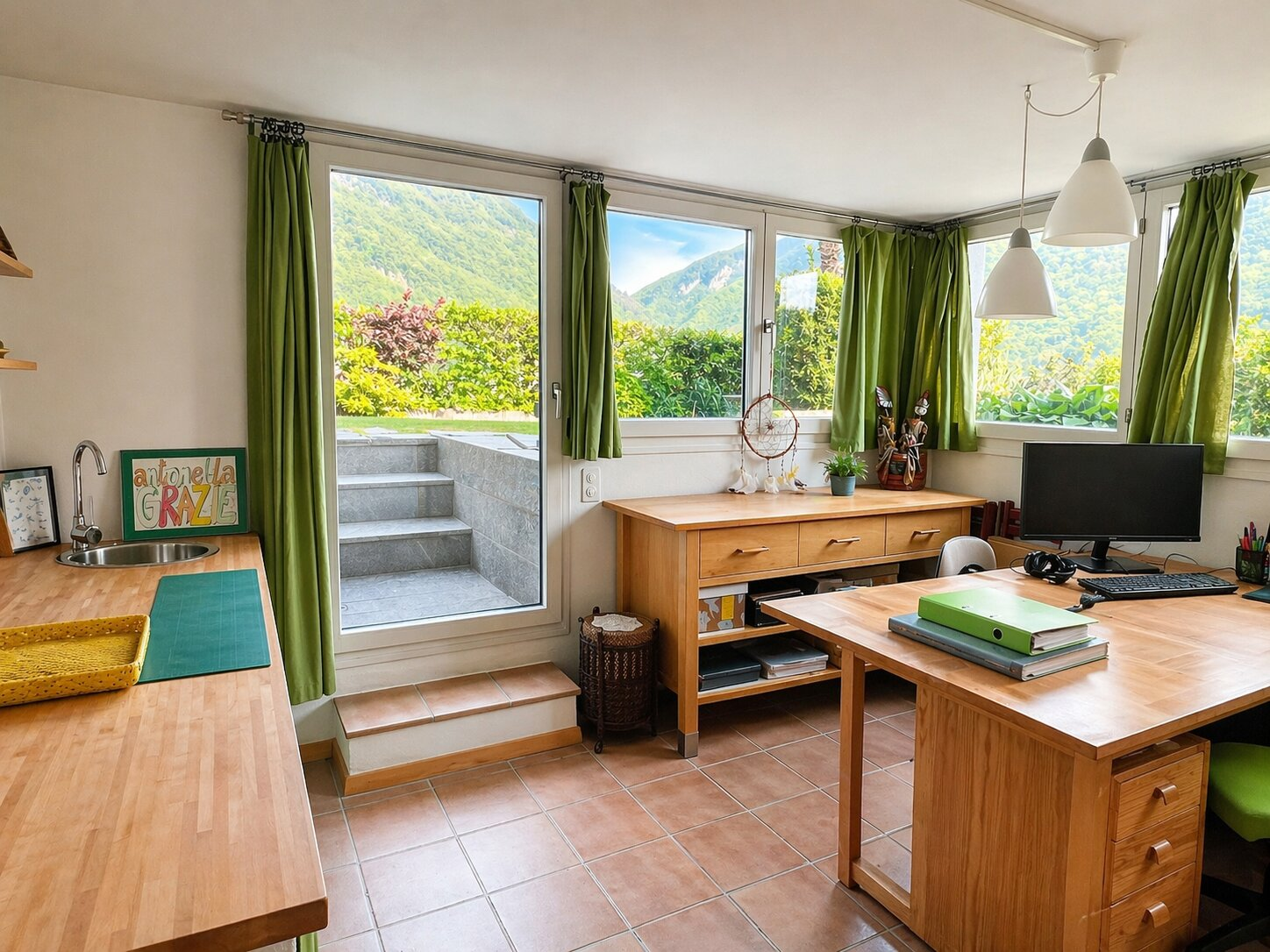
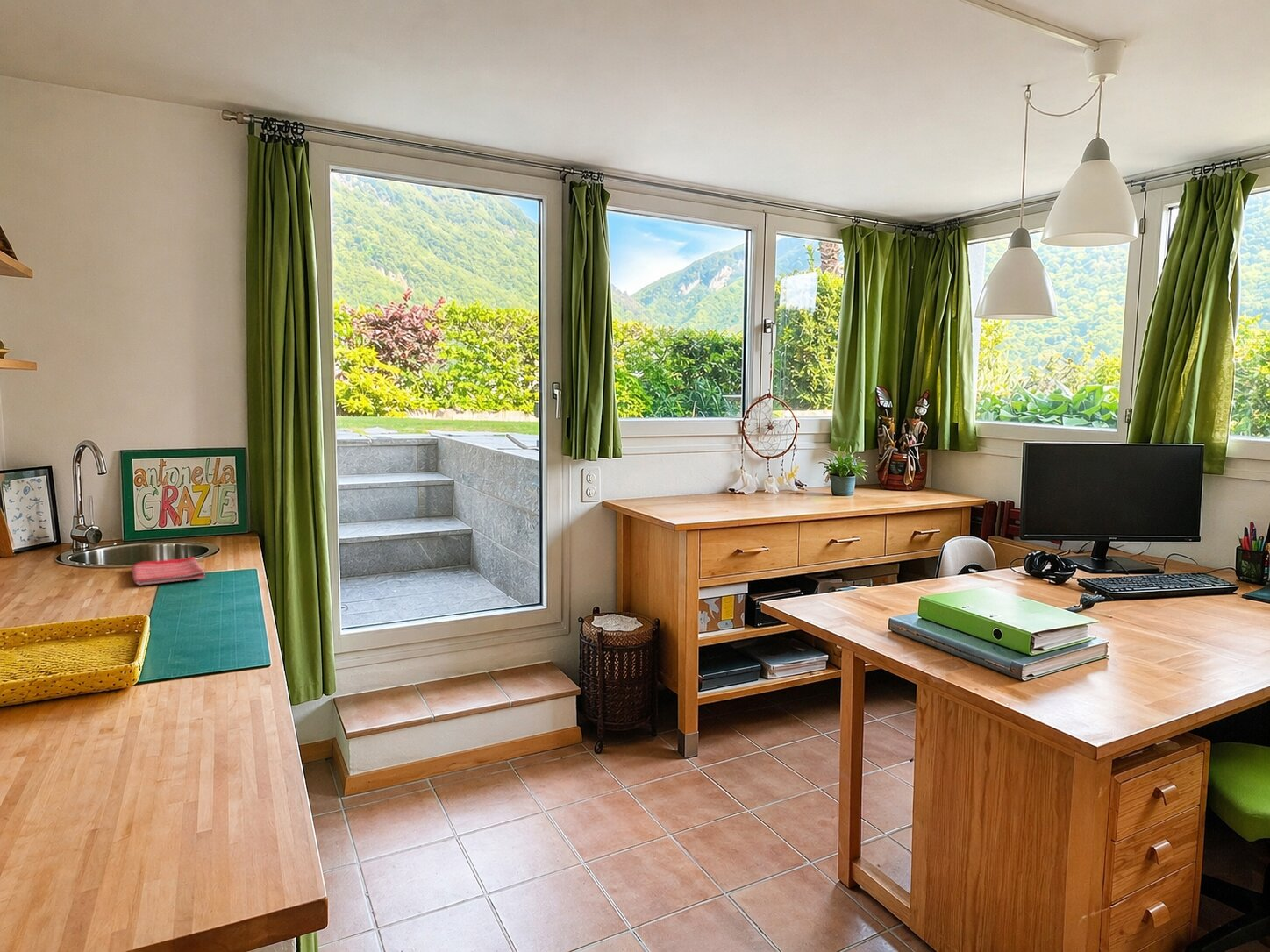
+ dish towel [131,556,206,586]
